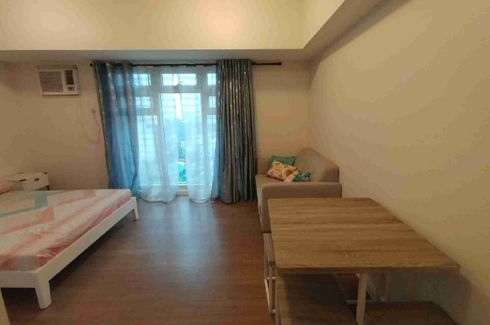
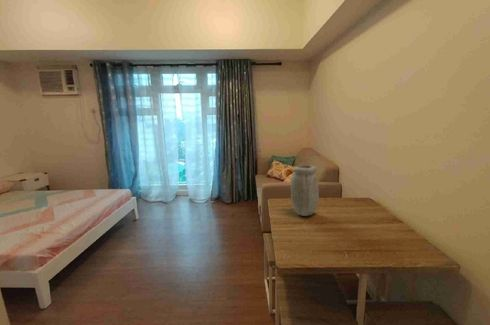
+ vase [290,164,320,217]
